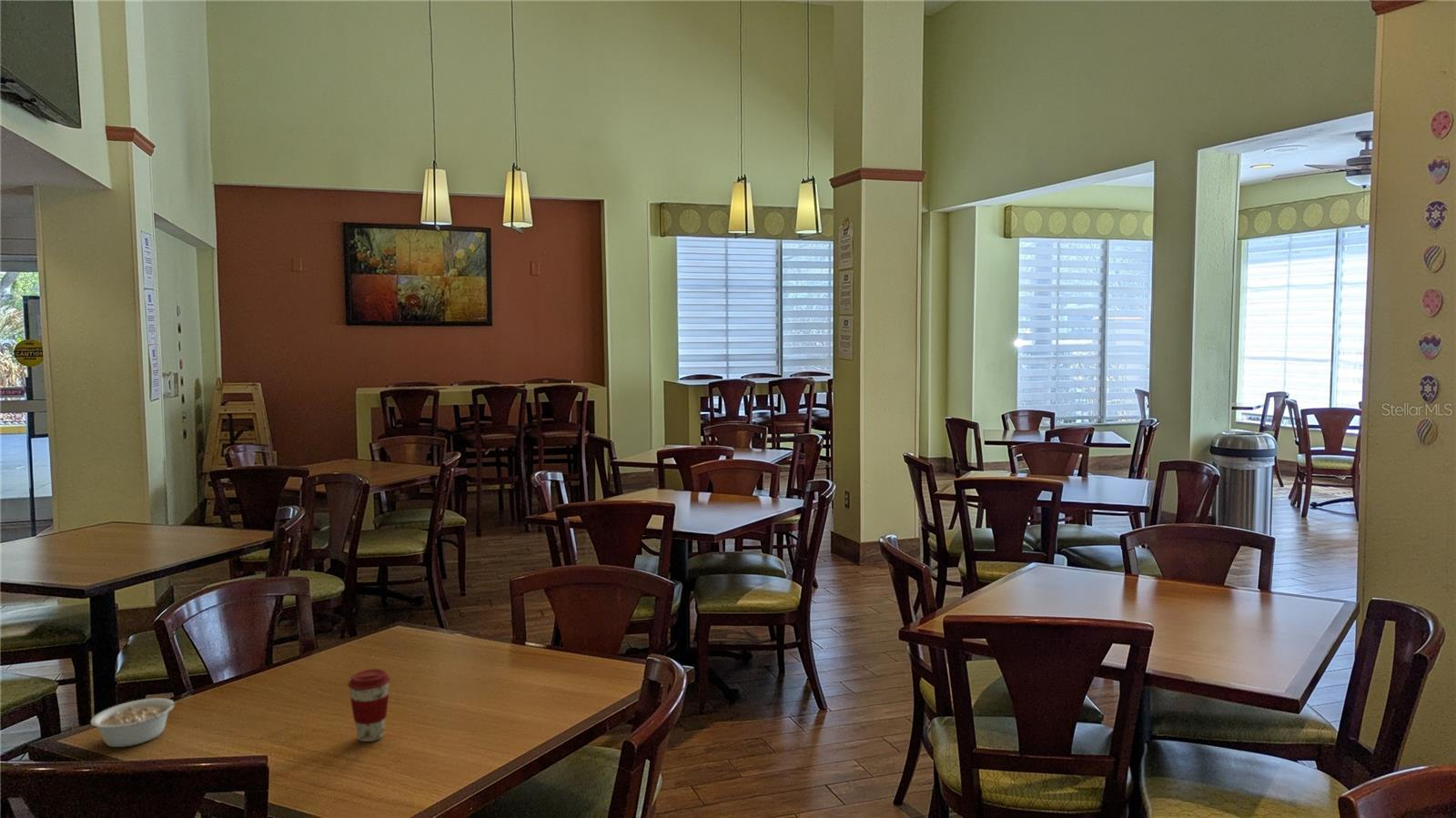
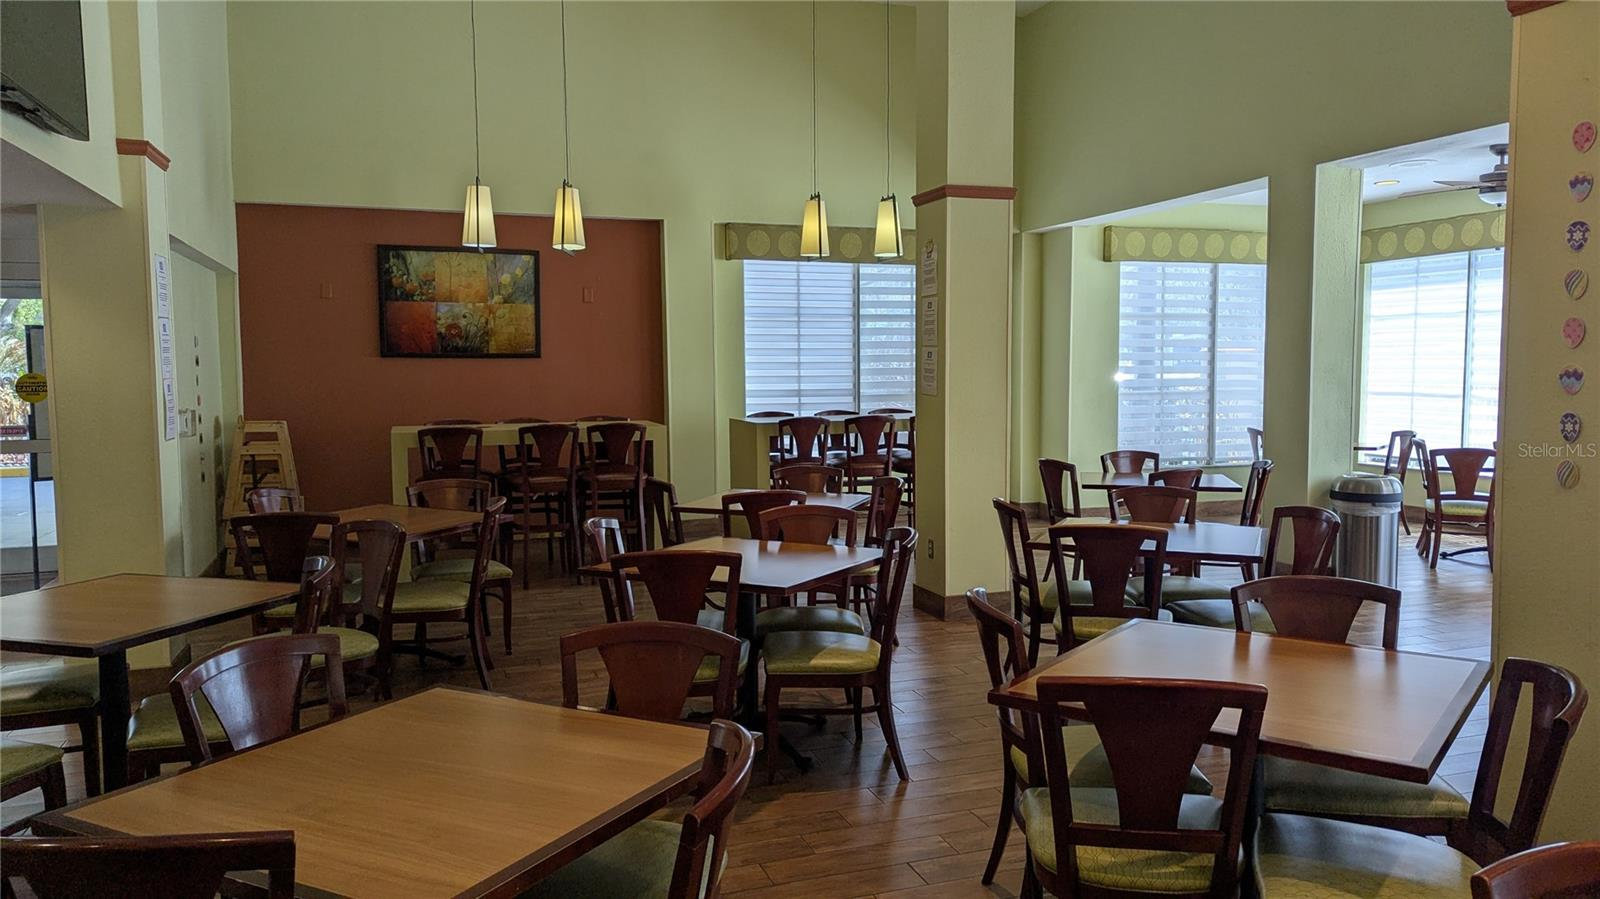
- coffee cup [347,668,391,742]
- legume [90,694,192,748]
